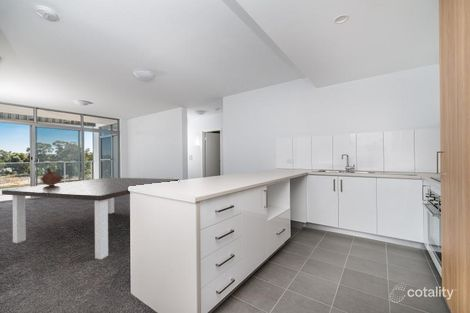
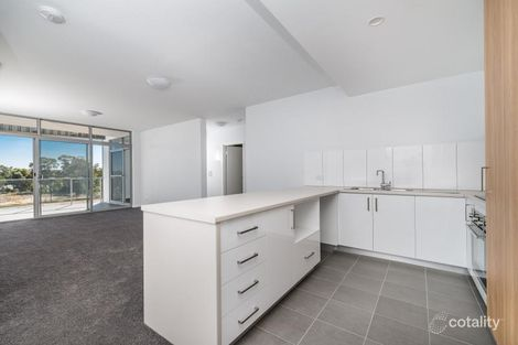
- vessel [39,167,64,185]
- dining table [1,177,180,260]
